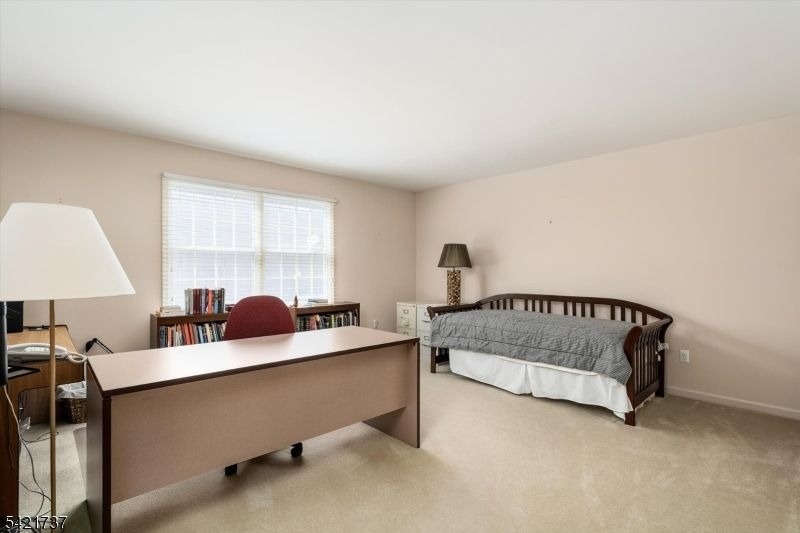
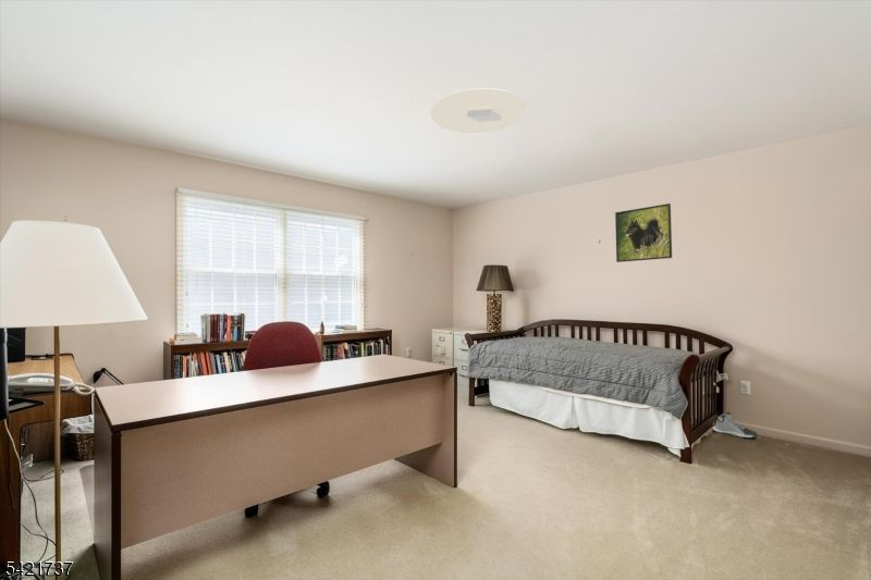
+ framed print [614,202,673,263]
+ ceiling light [429,87,528,134]
+ sneaker [712,411,759,440]
